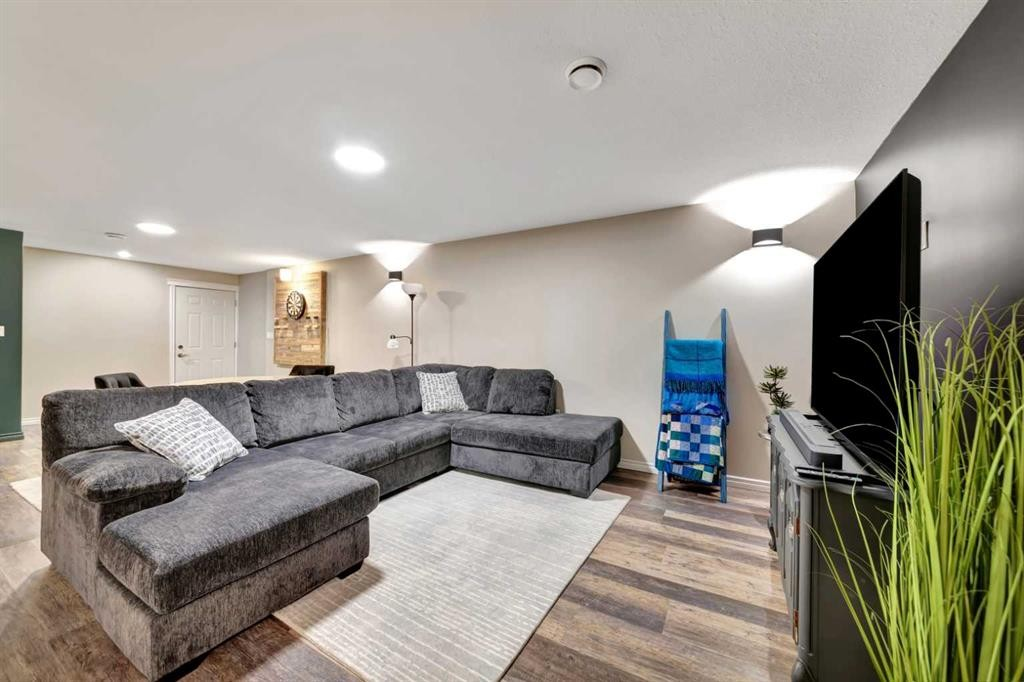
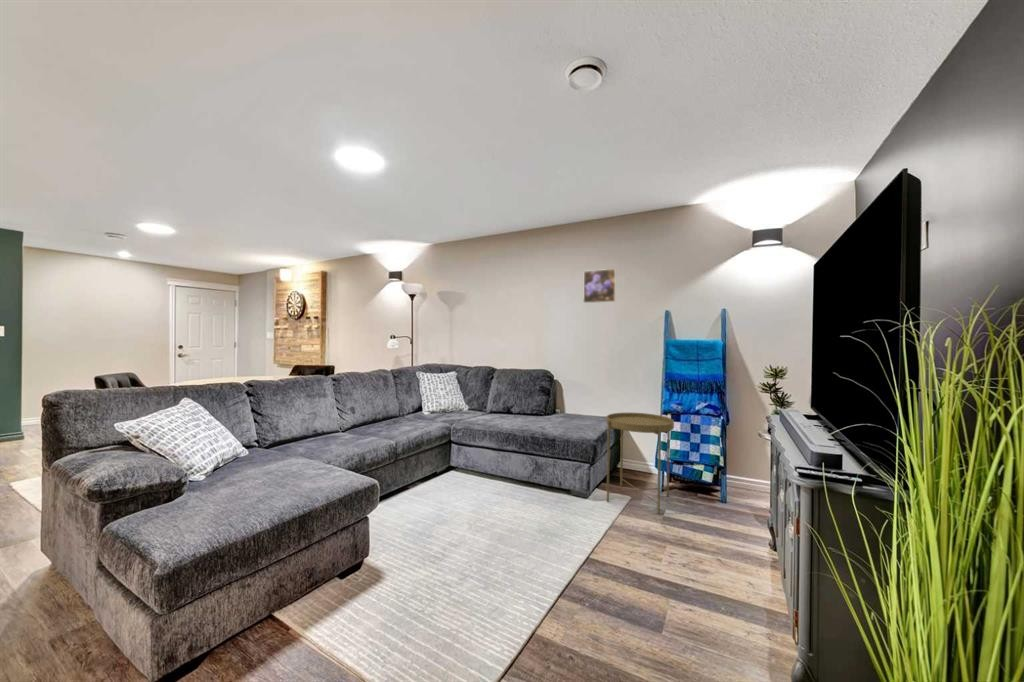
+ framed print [582,268,617,304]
+ side table [606,412,675,515]
